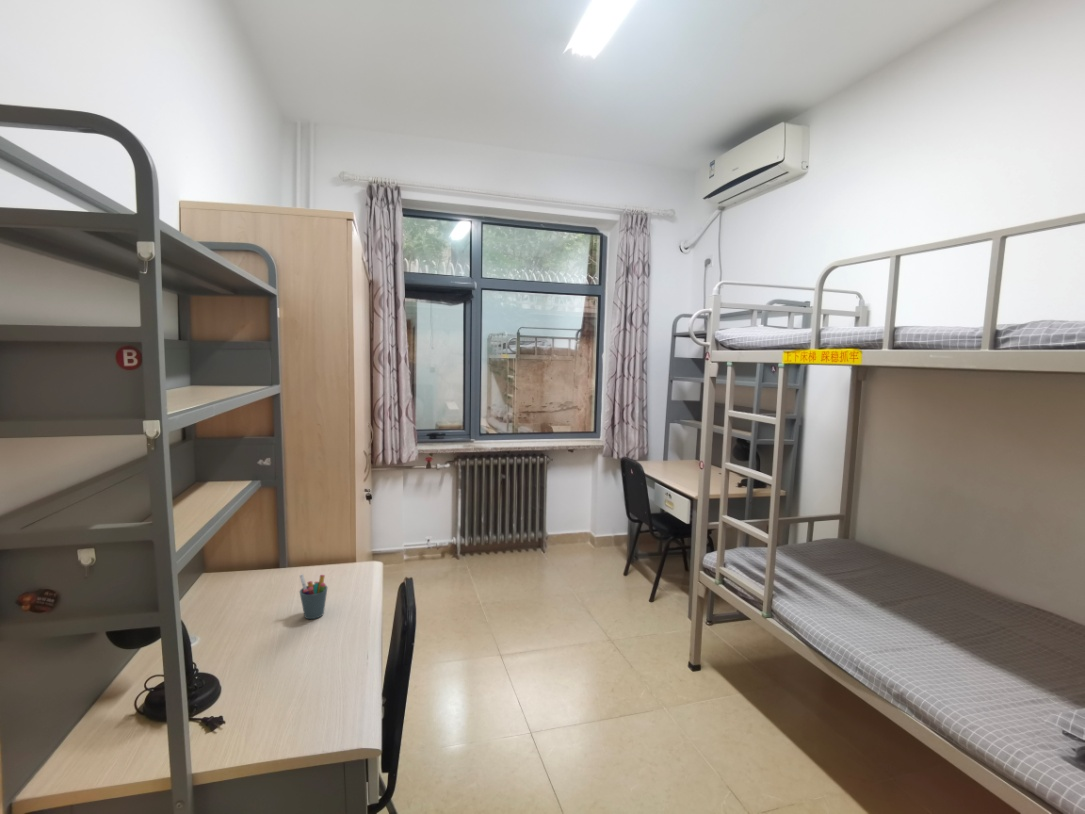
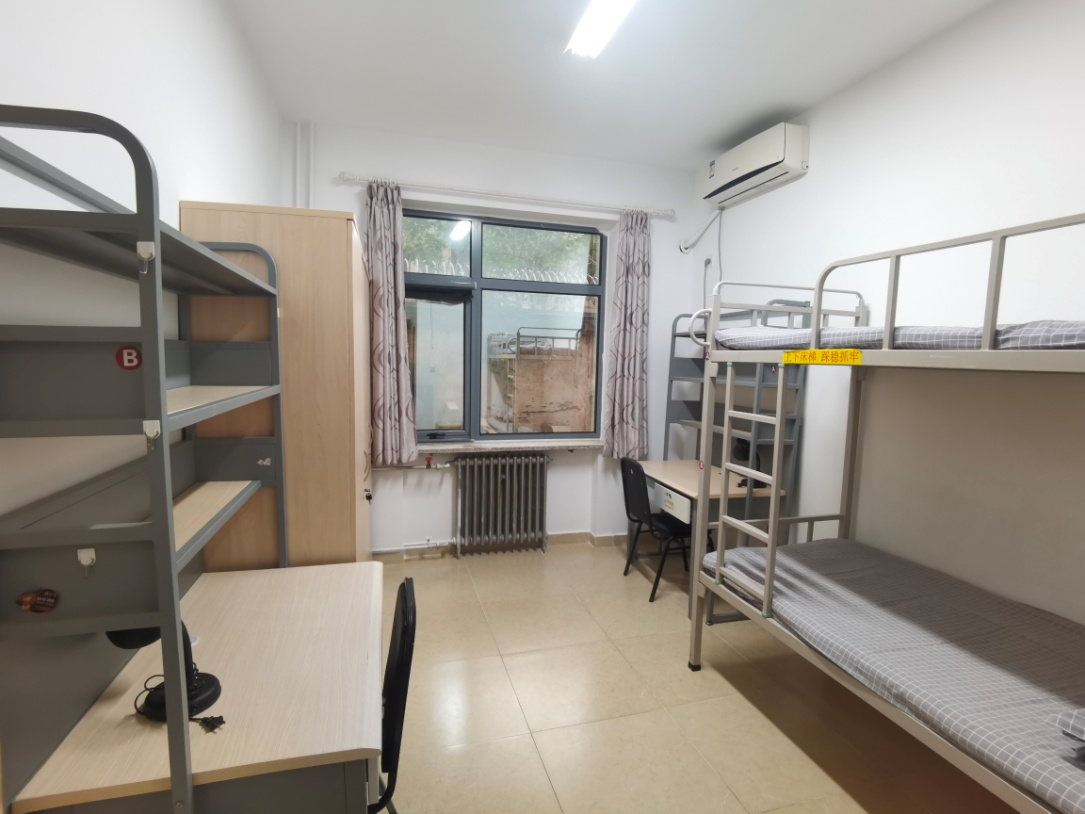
- pen holder [298,573,328,620]
